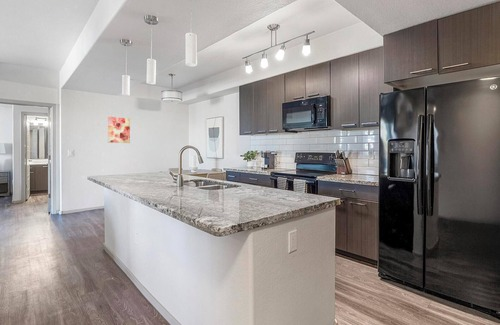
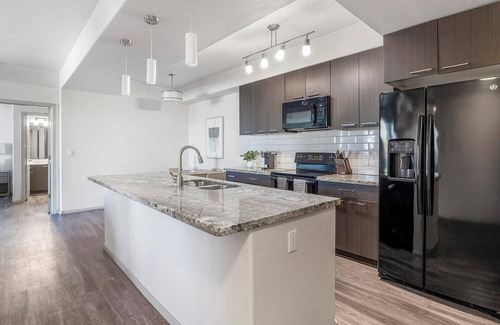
- wall art [107,116,131,144]
